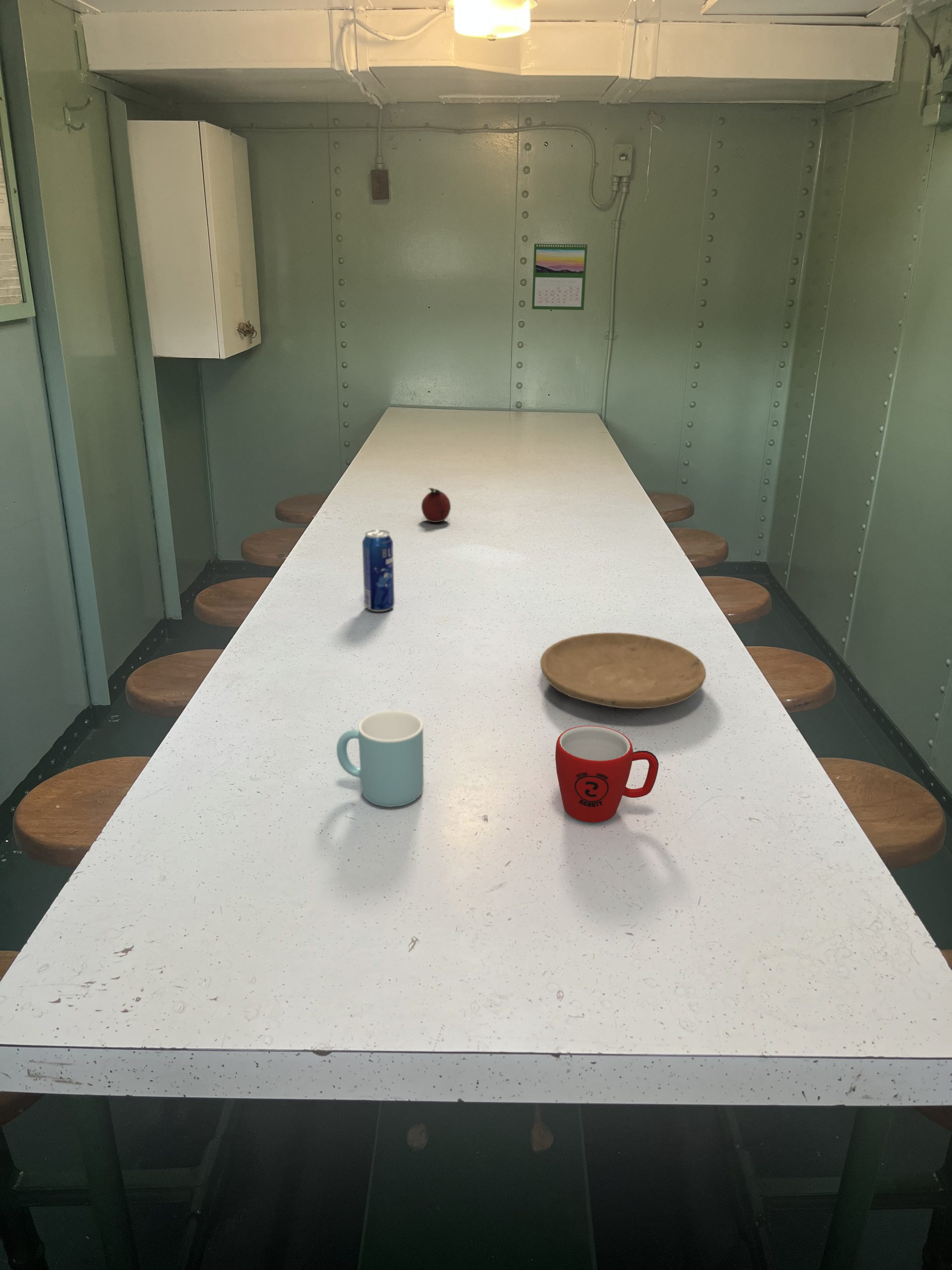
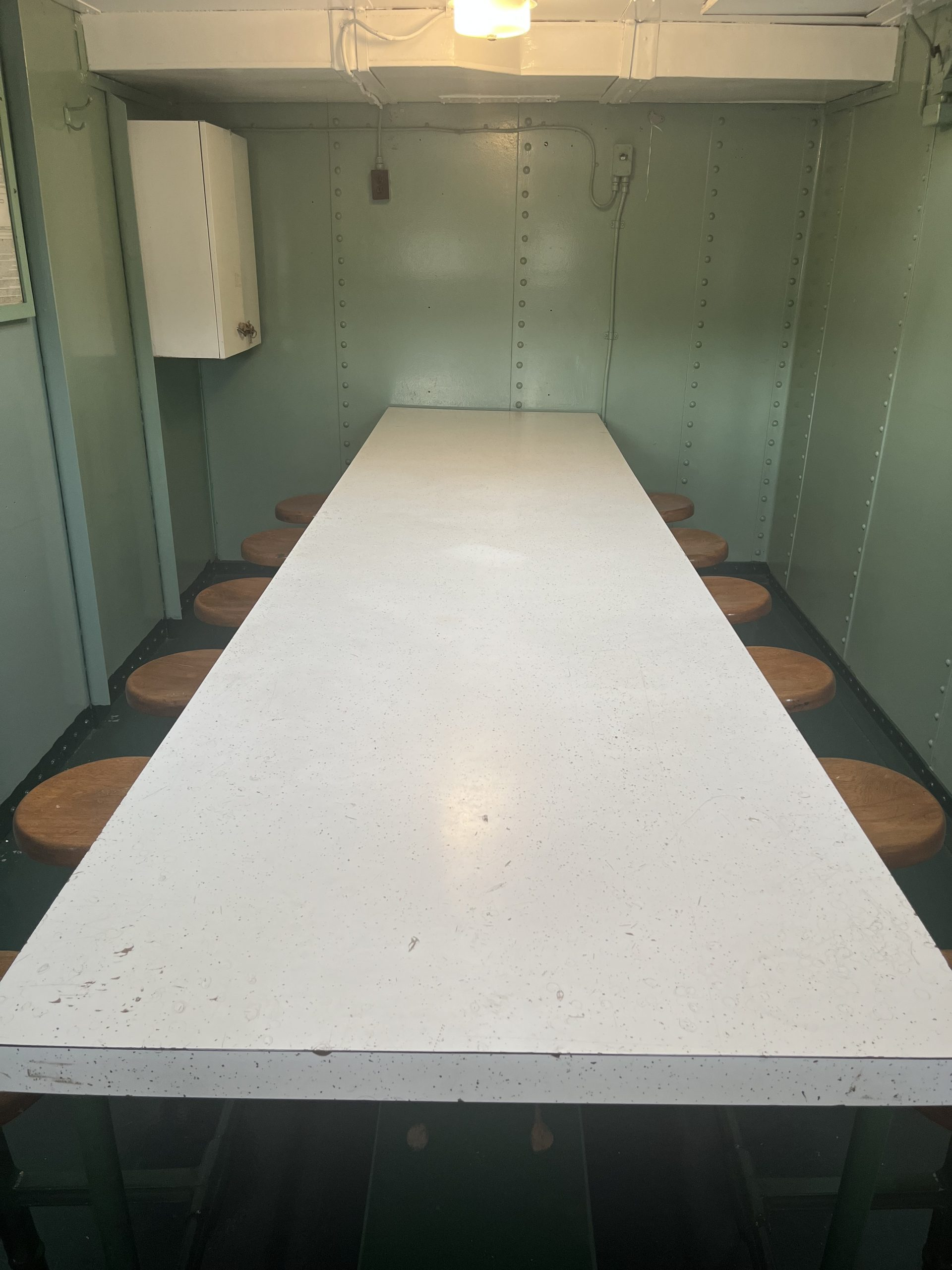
- plate [539,632,707,709]
- calendar [532,241,588,311]
- fruit [421,487,451,523]
- mug [555,725,659,823]
- mug [336,710,424,808]
- beverage can [361,529,395,612]
